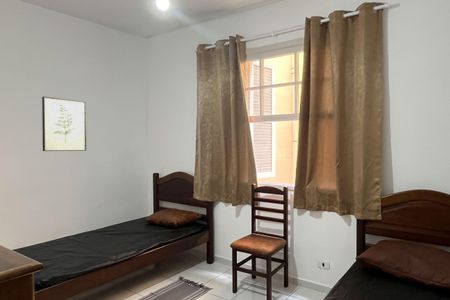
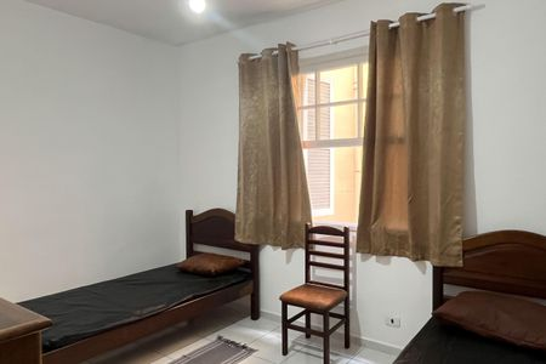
- wall art [41,95,87,152]
